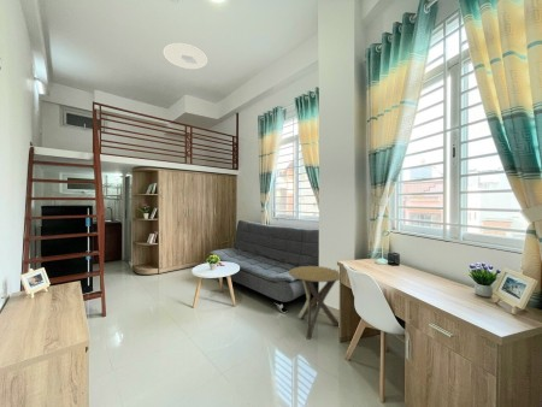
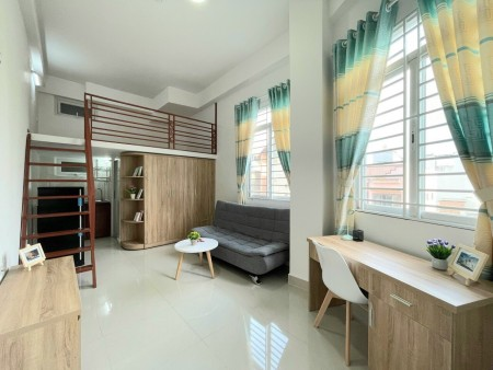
- side table [288,265,341,341]
- ceiling light [163,42,208,70]
